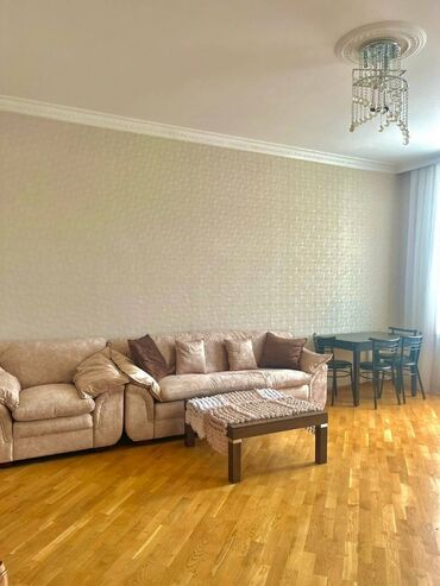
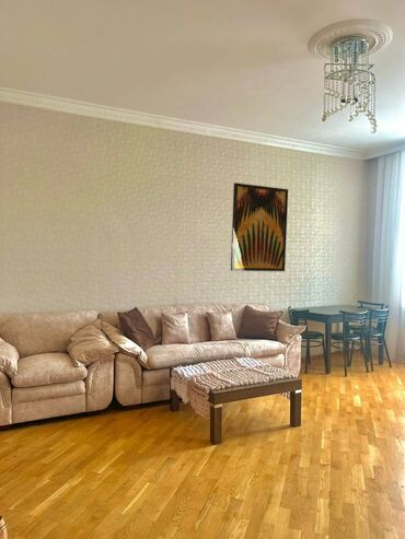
+ wall art [230,181,289,272]
